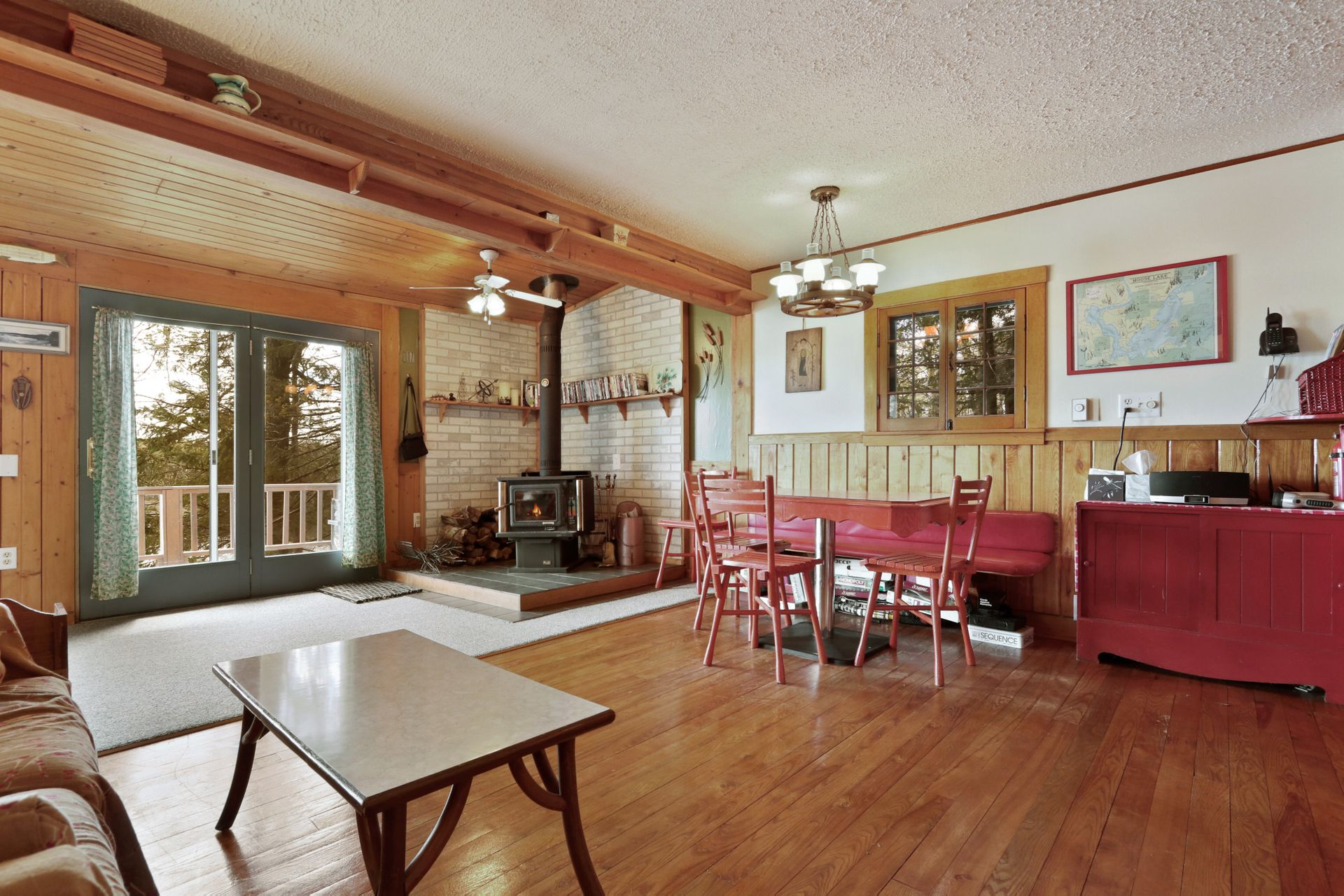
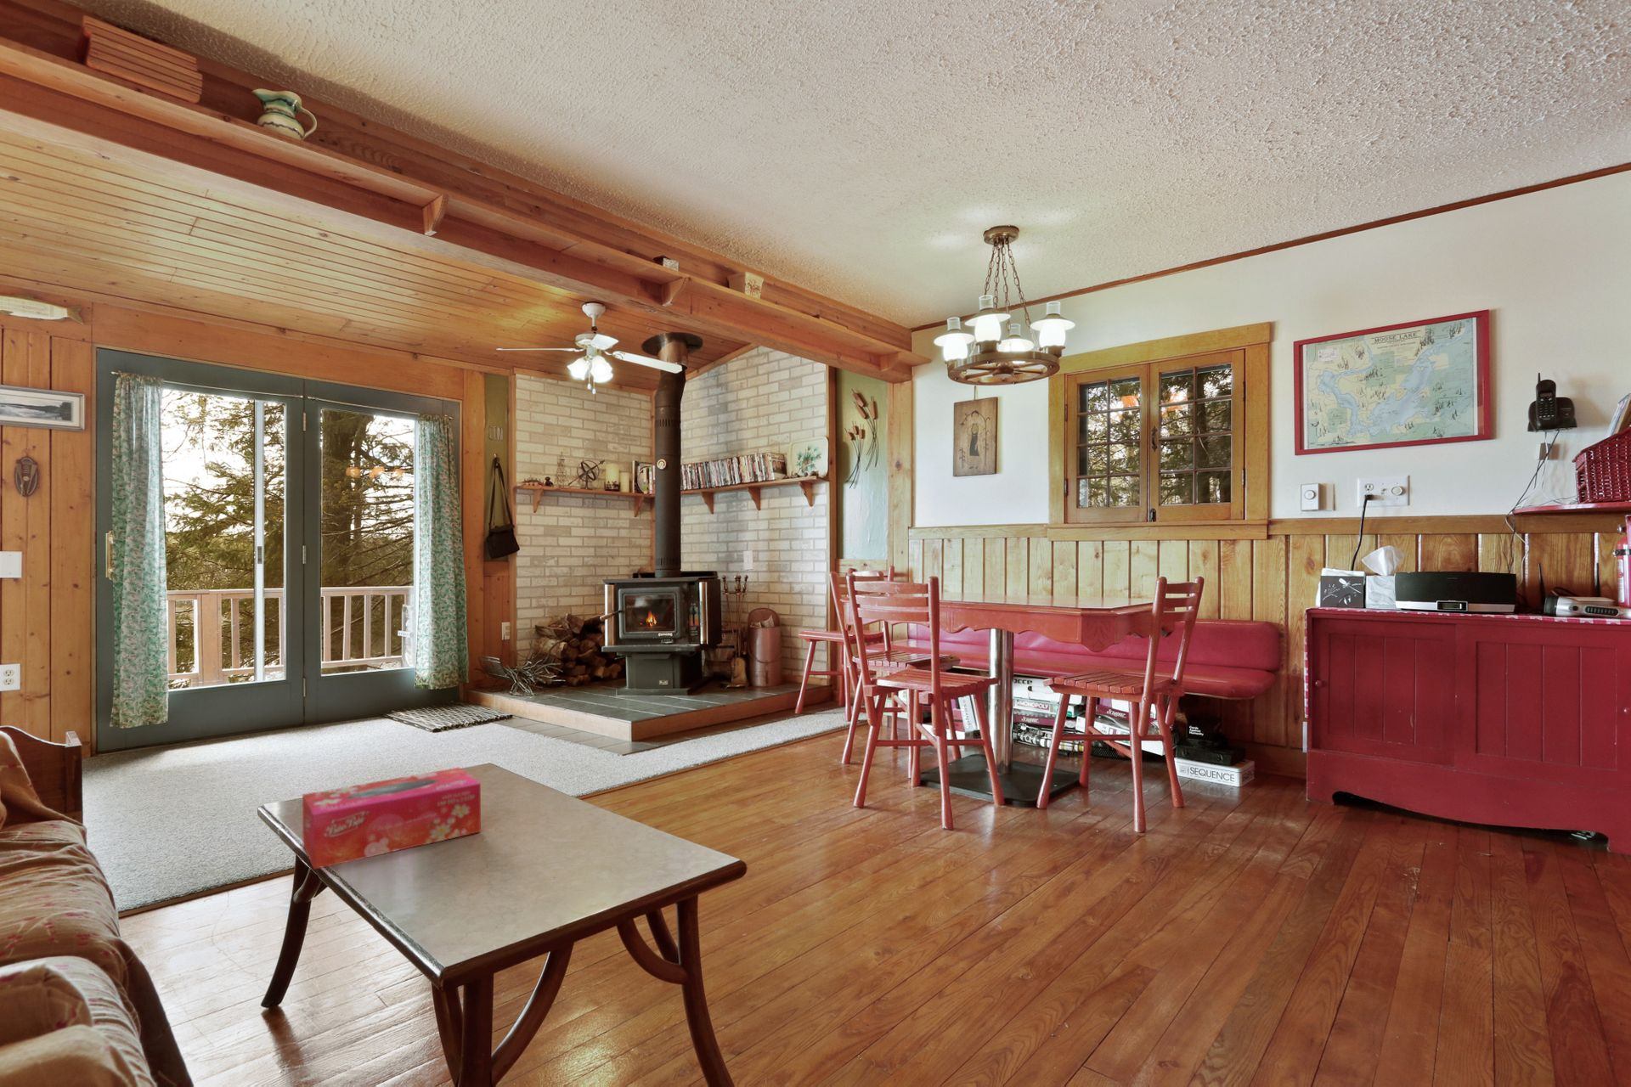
+ tissue box [301,767,482,870]
